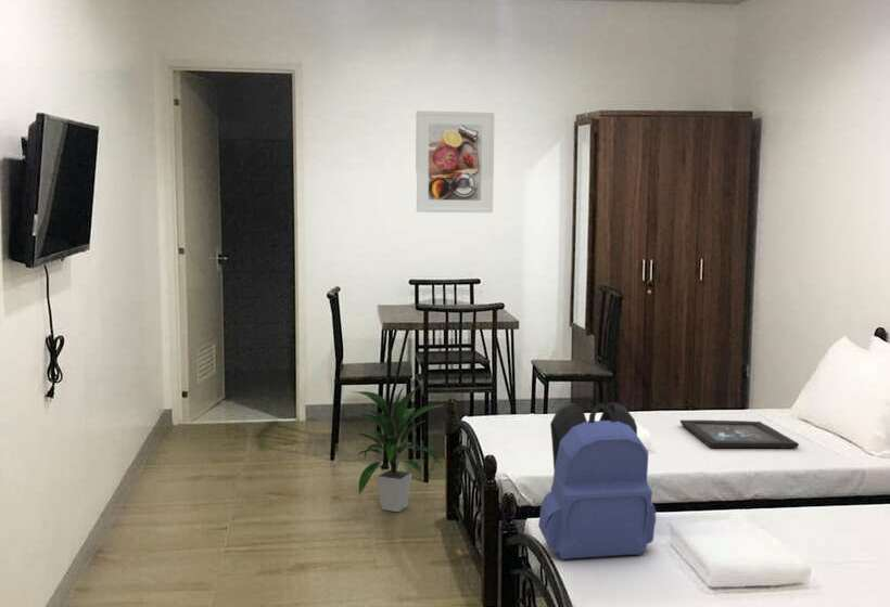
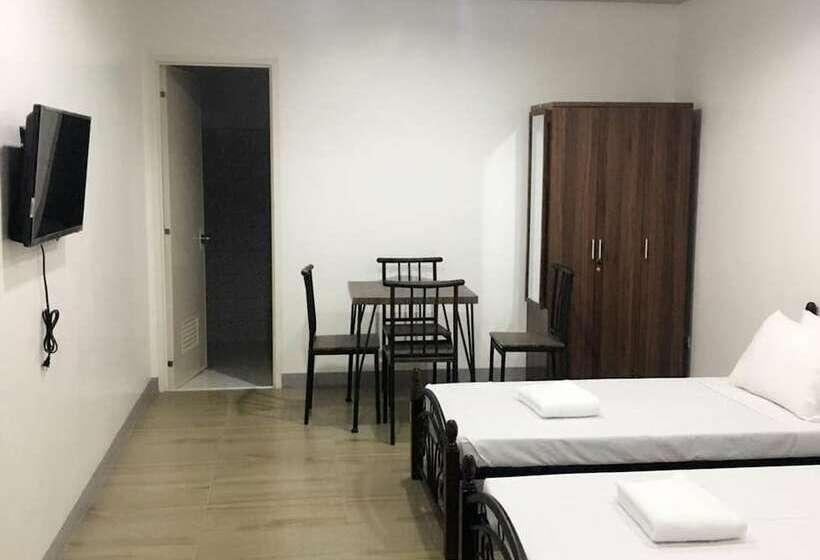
- indoor plant [348,382,444,513]
- tray [679,418,800,450]
- backpack [537,401,657,560]
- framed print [415,109,496,214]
